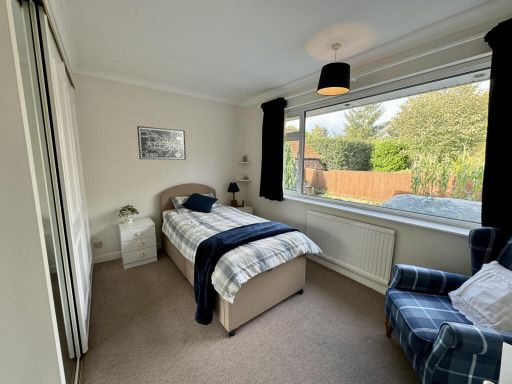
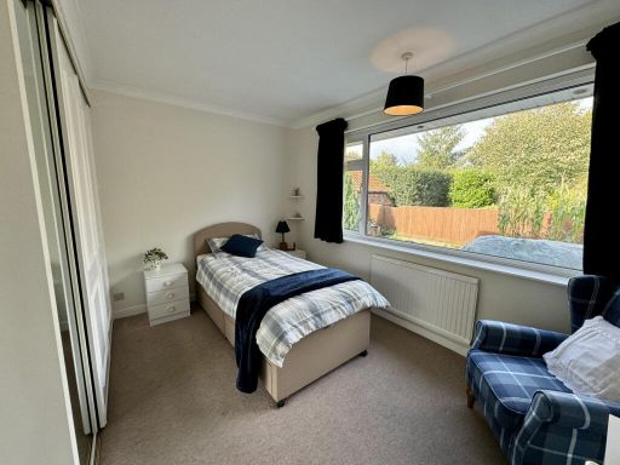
- wall art [136,125,187,161]
